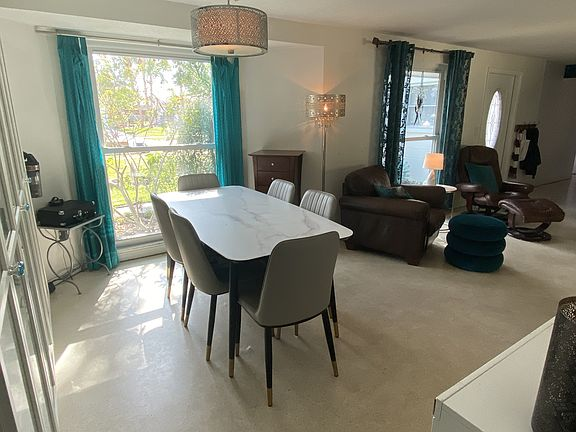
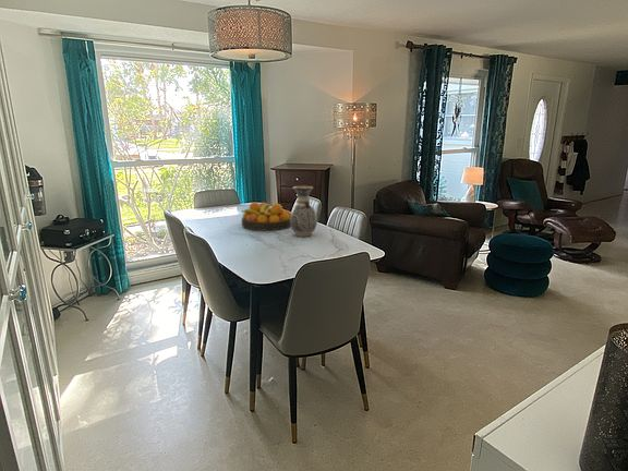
+ fruit bowl [240,202,291,231]
+ vase [290,184,318,238]
